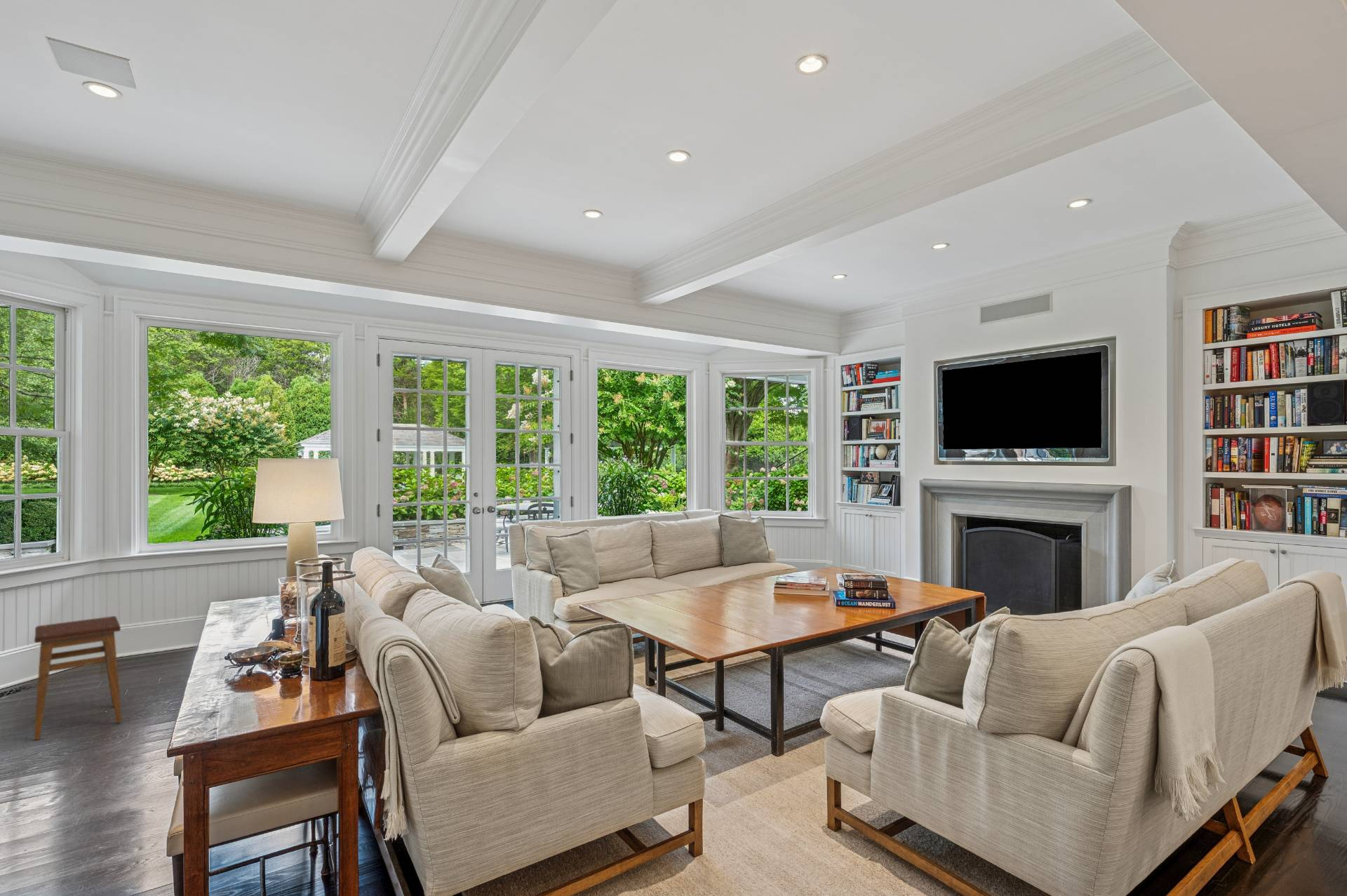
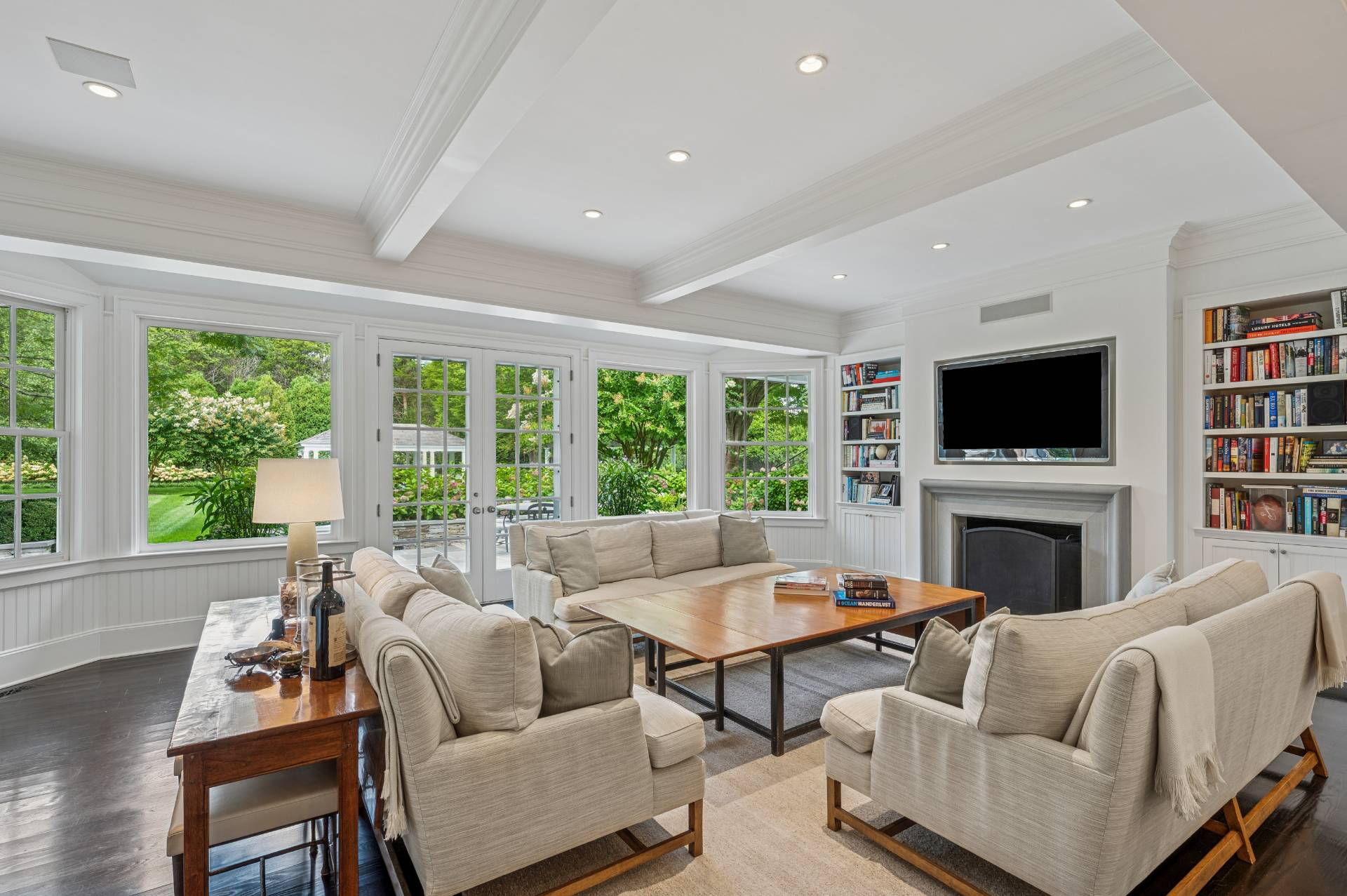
- stool [34,615,122,741]
